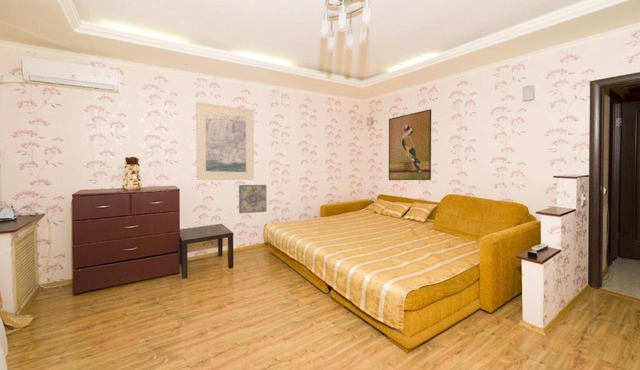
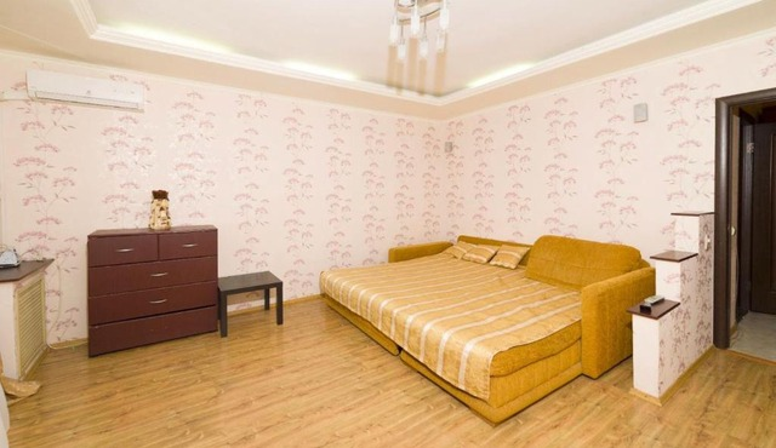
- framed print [388,108,432,181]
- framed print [195,101,255,181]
- wall art [238,184,267,214]
